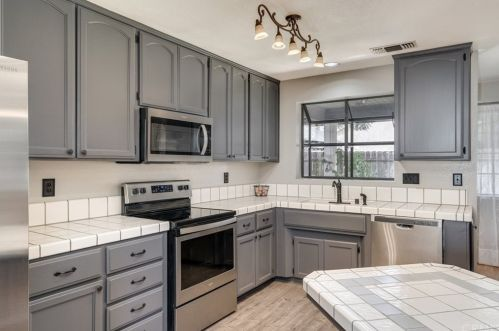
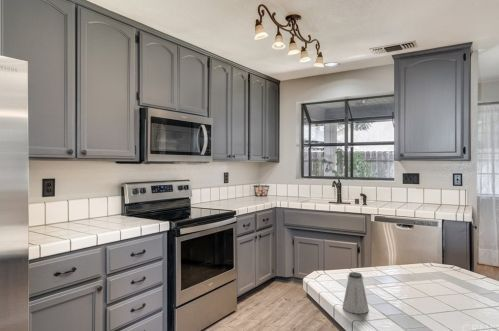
+ saltshaker [342,271,370,315]
